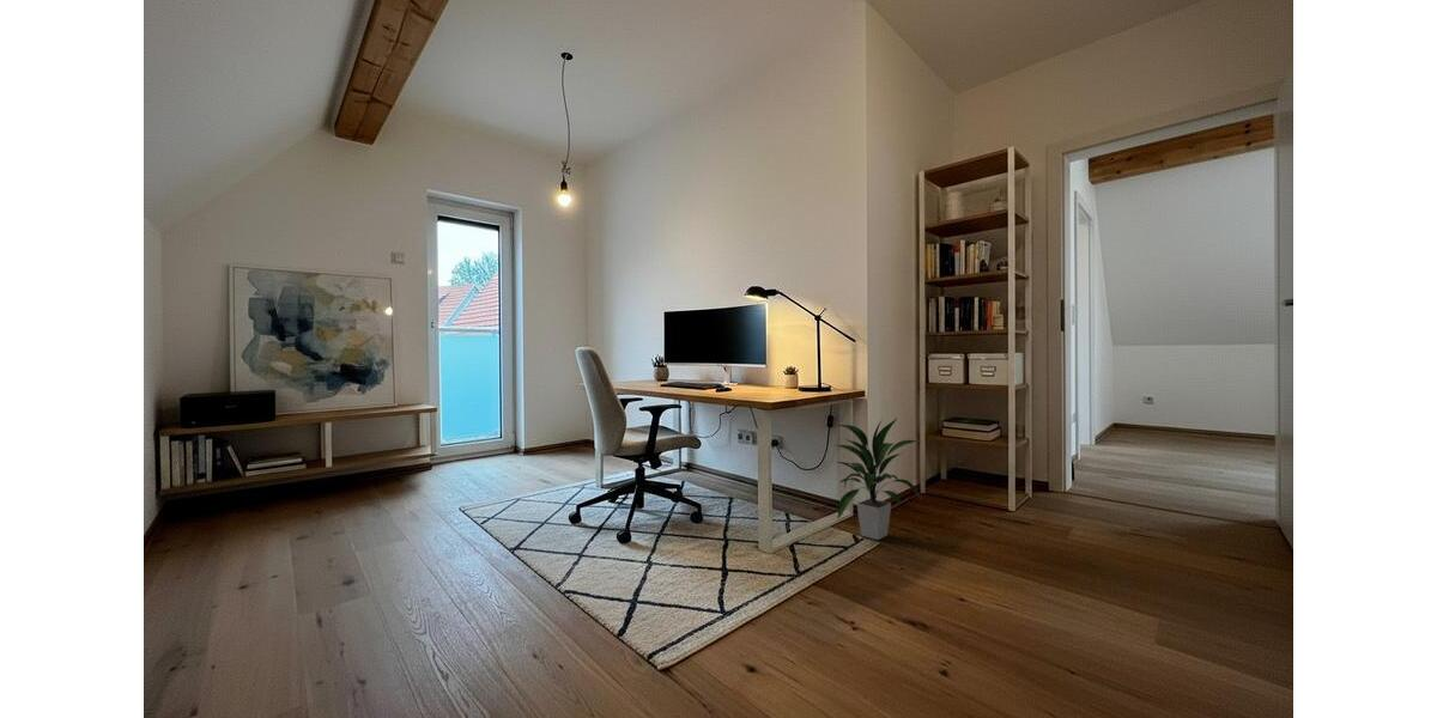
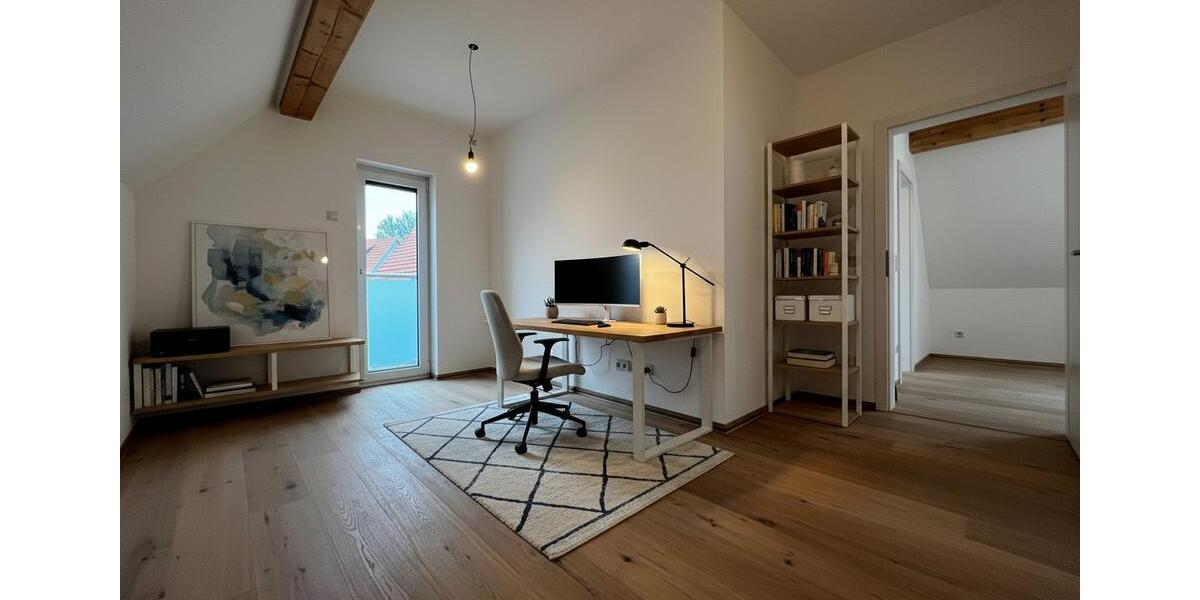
- indoor plant [835,418,923,541]
